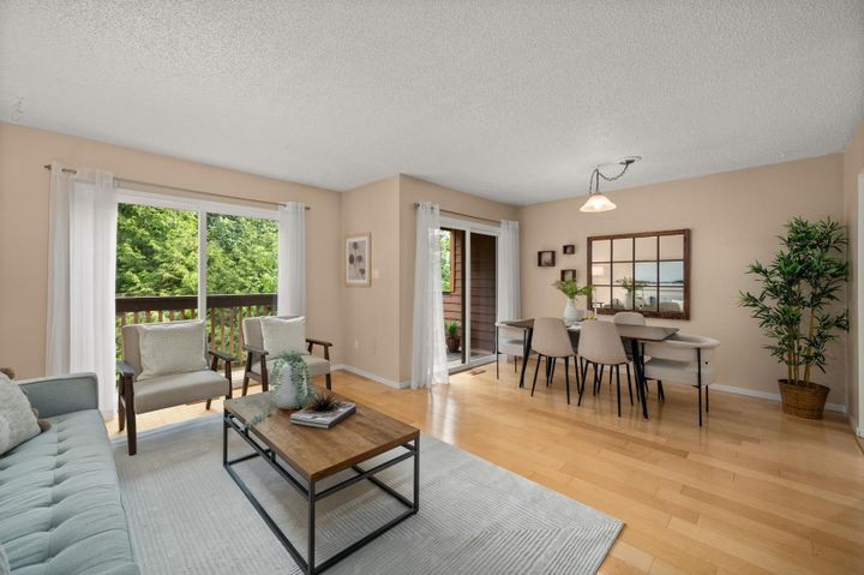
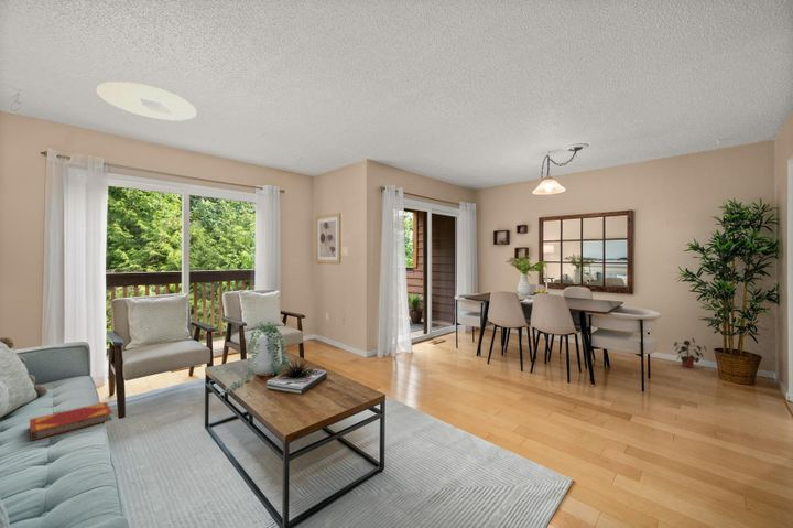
+ ceiling light [96,80,198,122]
+ potted plant [673,336,708,369]
+ hardback book [29,401,113,442]
